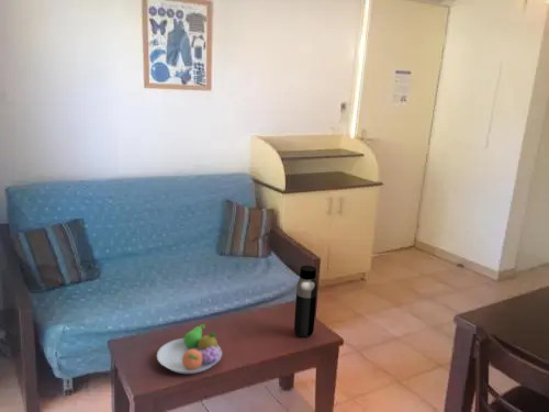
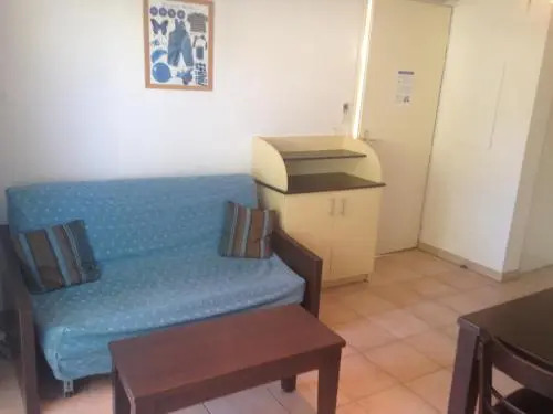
- water bottle [293,265,318,338]
- fruit bowl [156,323,223,375]
